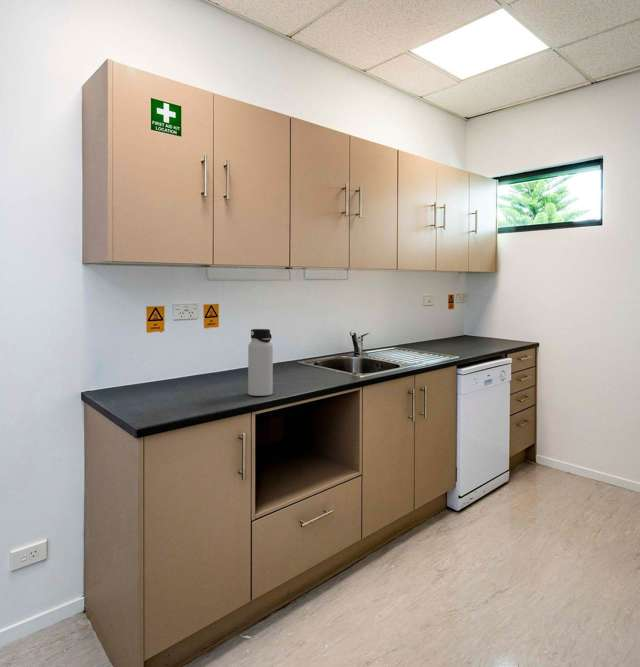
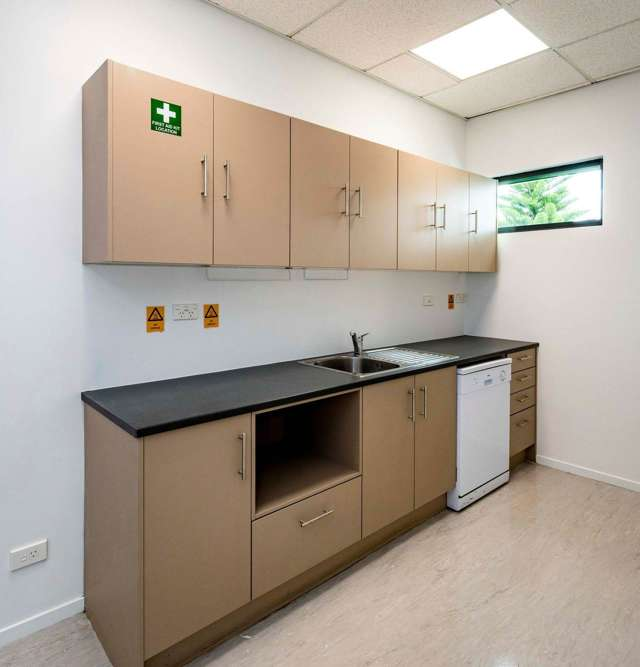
- water bottle [247,328,274,397]
